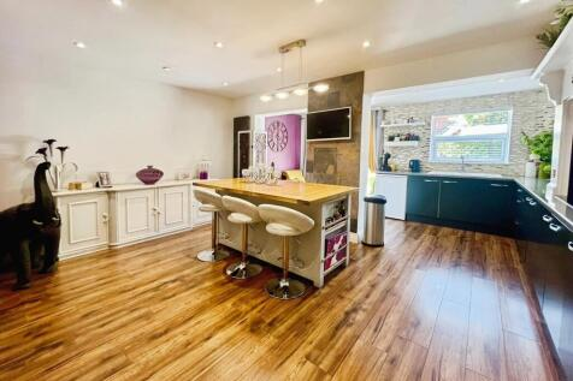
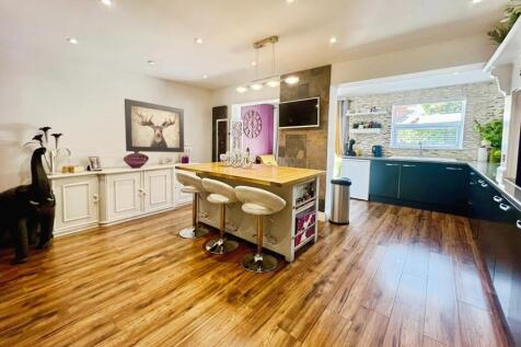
+ wall art [124,97,185,153]
